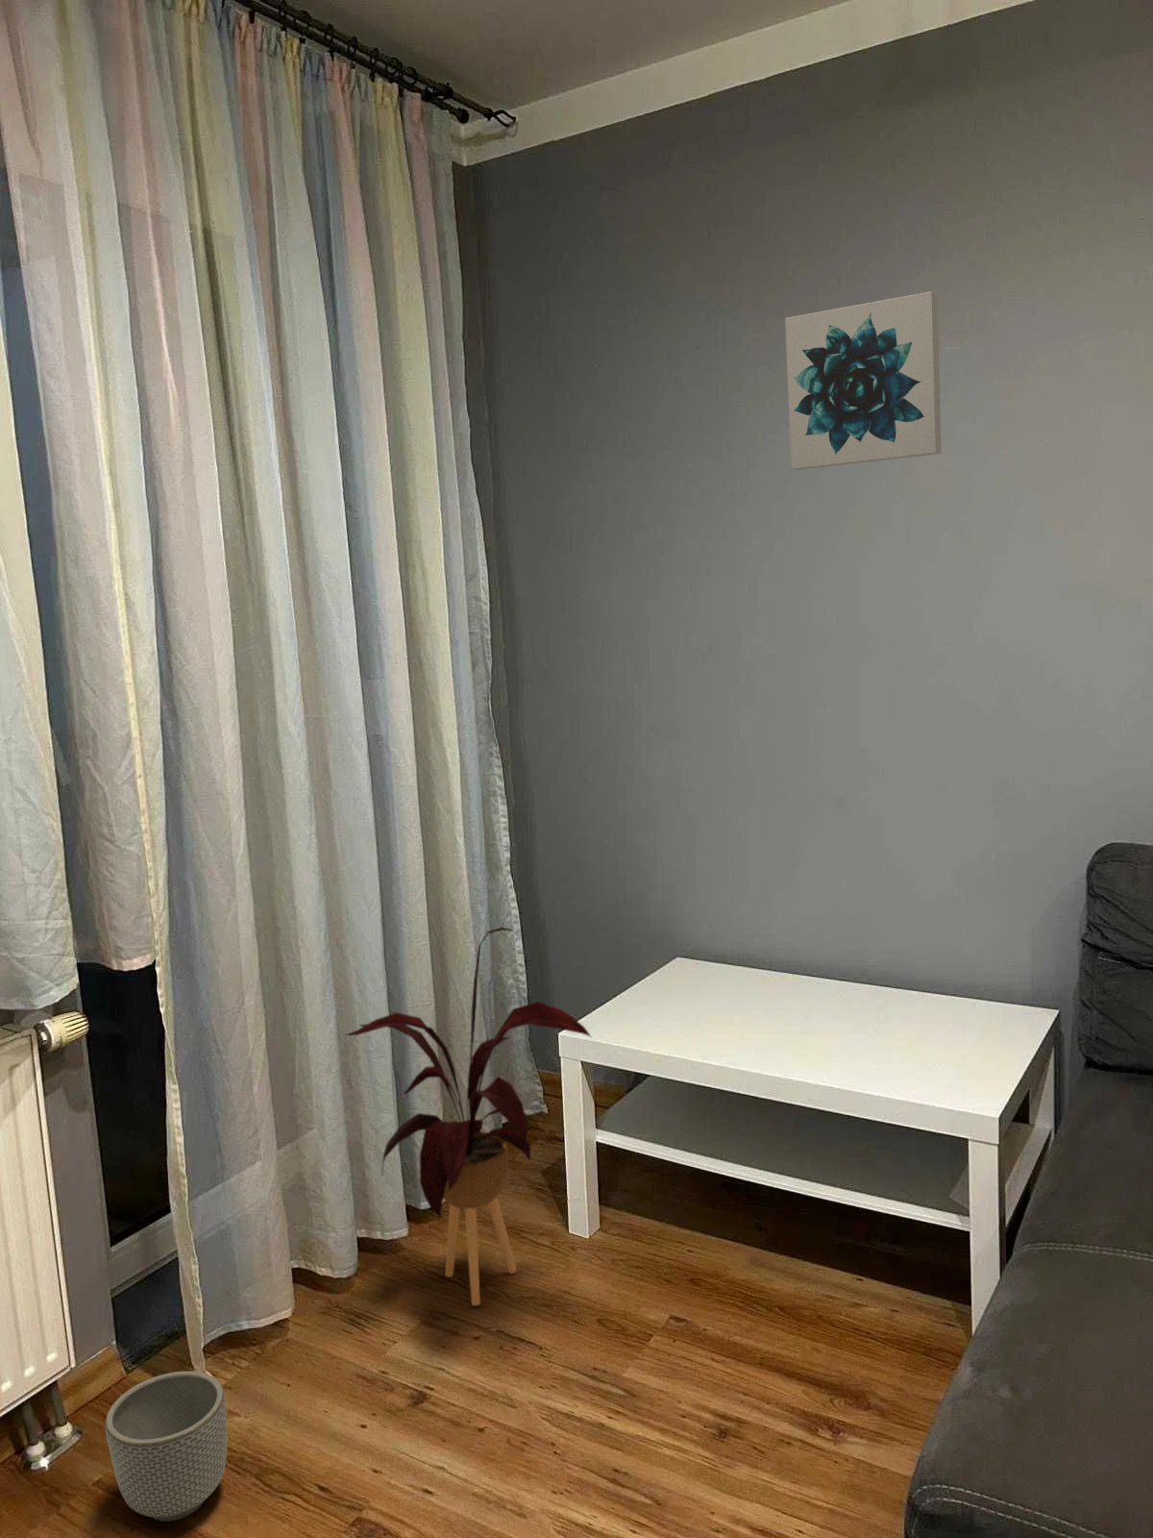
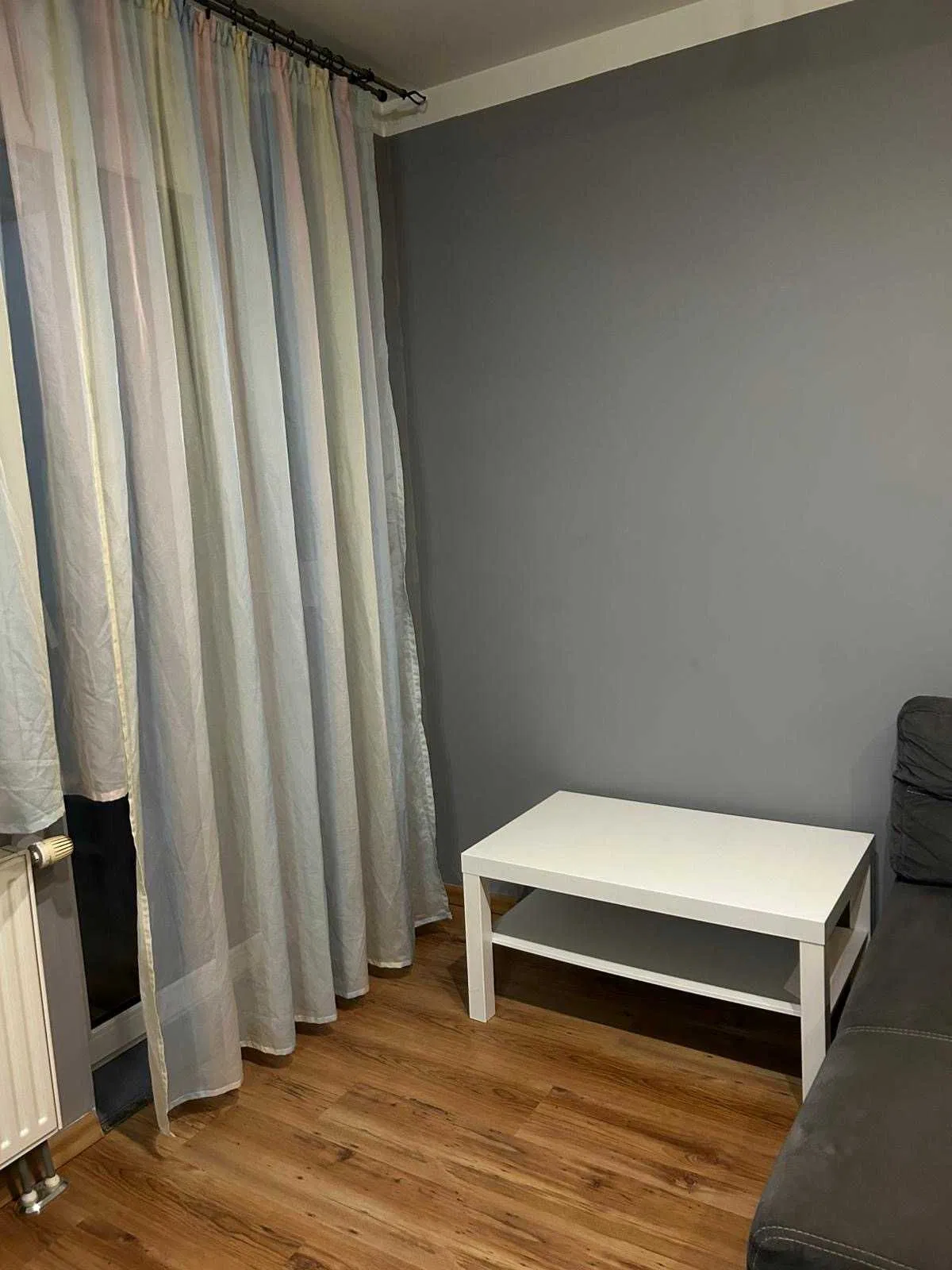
- planter [104,1371,228,1522]
- house plant [344,925,592,1307]
- wall art [784,292,942,471]
